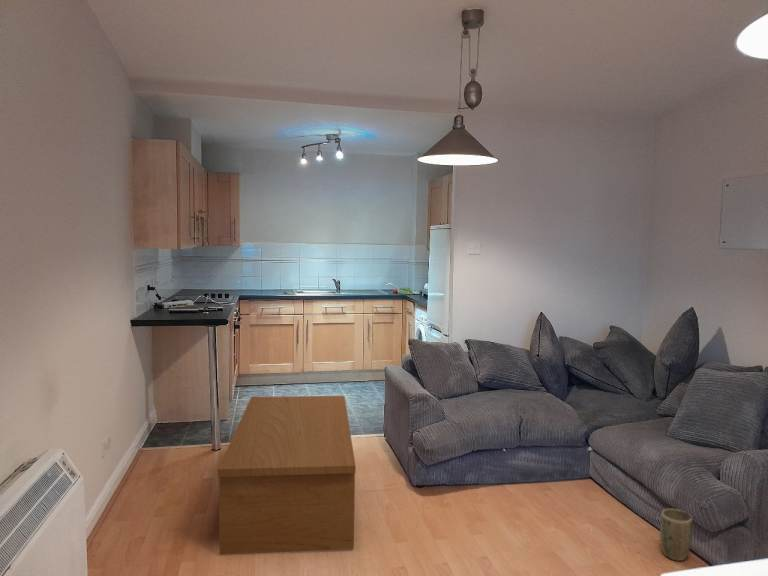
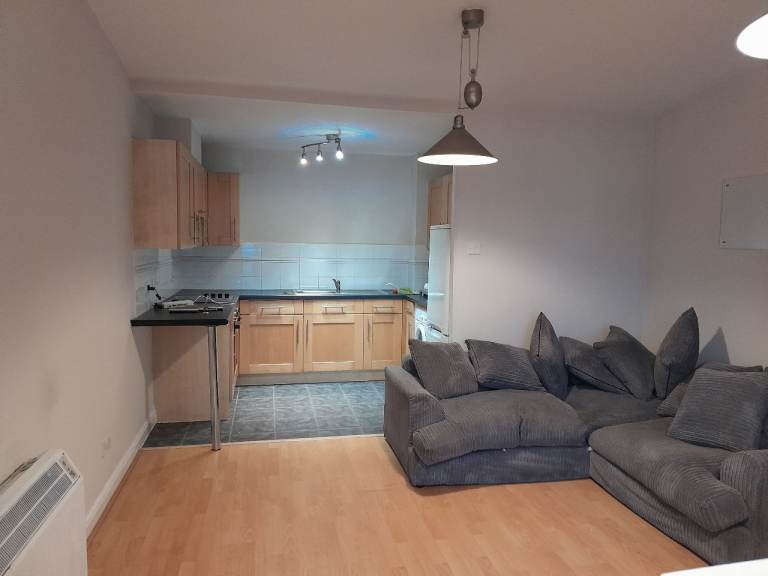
- plant pot [659,508,693,562]
- coffee table [217,395,357,556]
